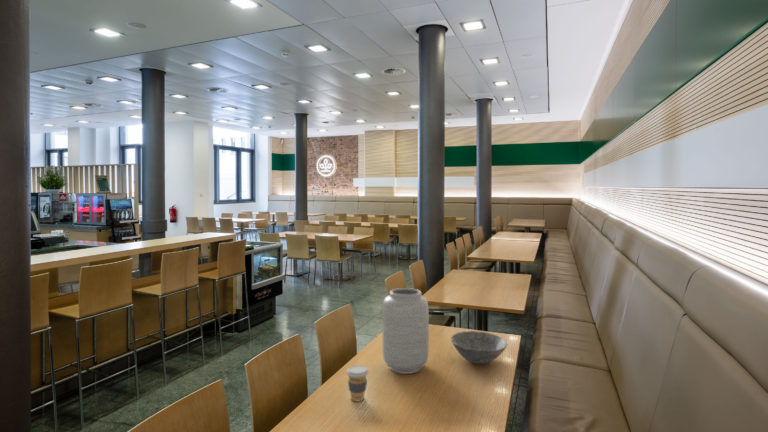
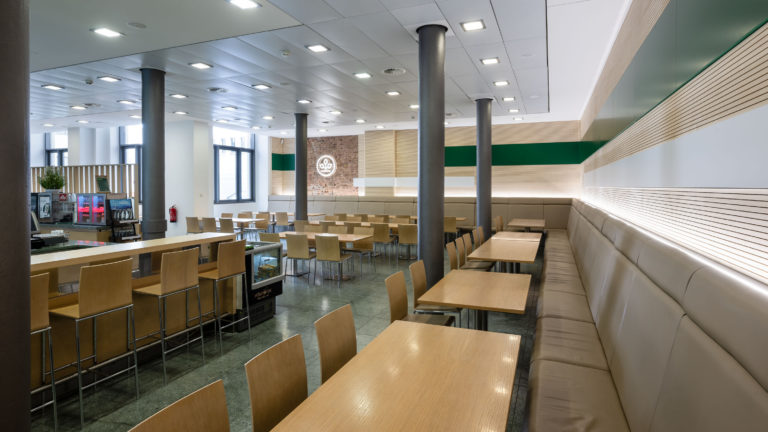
- vase [382,287,430,375]
- bowl [450,330,508,365]
- coffee cup [345,365,369,403]
